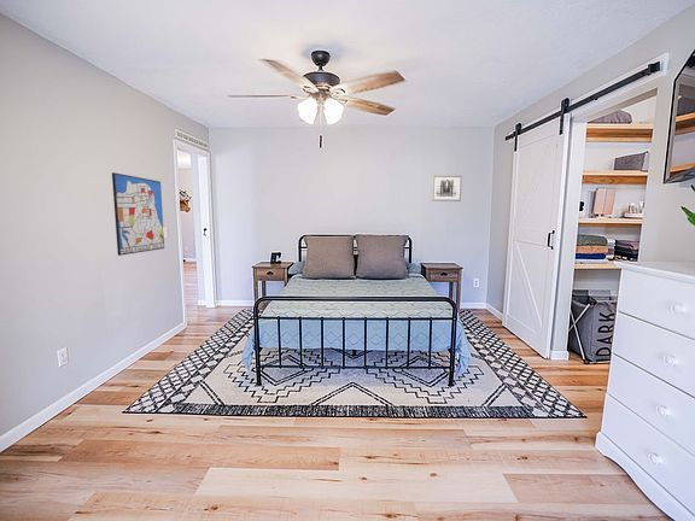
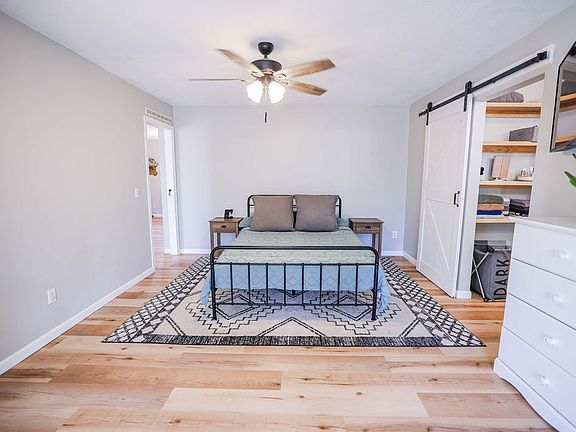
- wall art [111,171,165,257]
- wall art [431,174,463,203]
